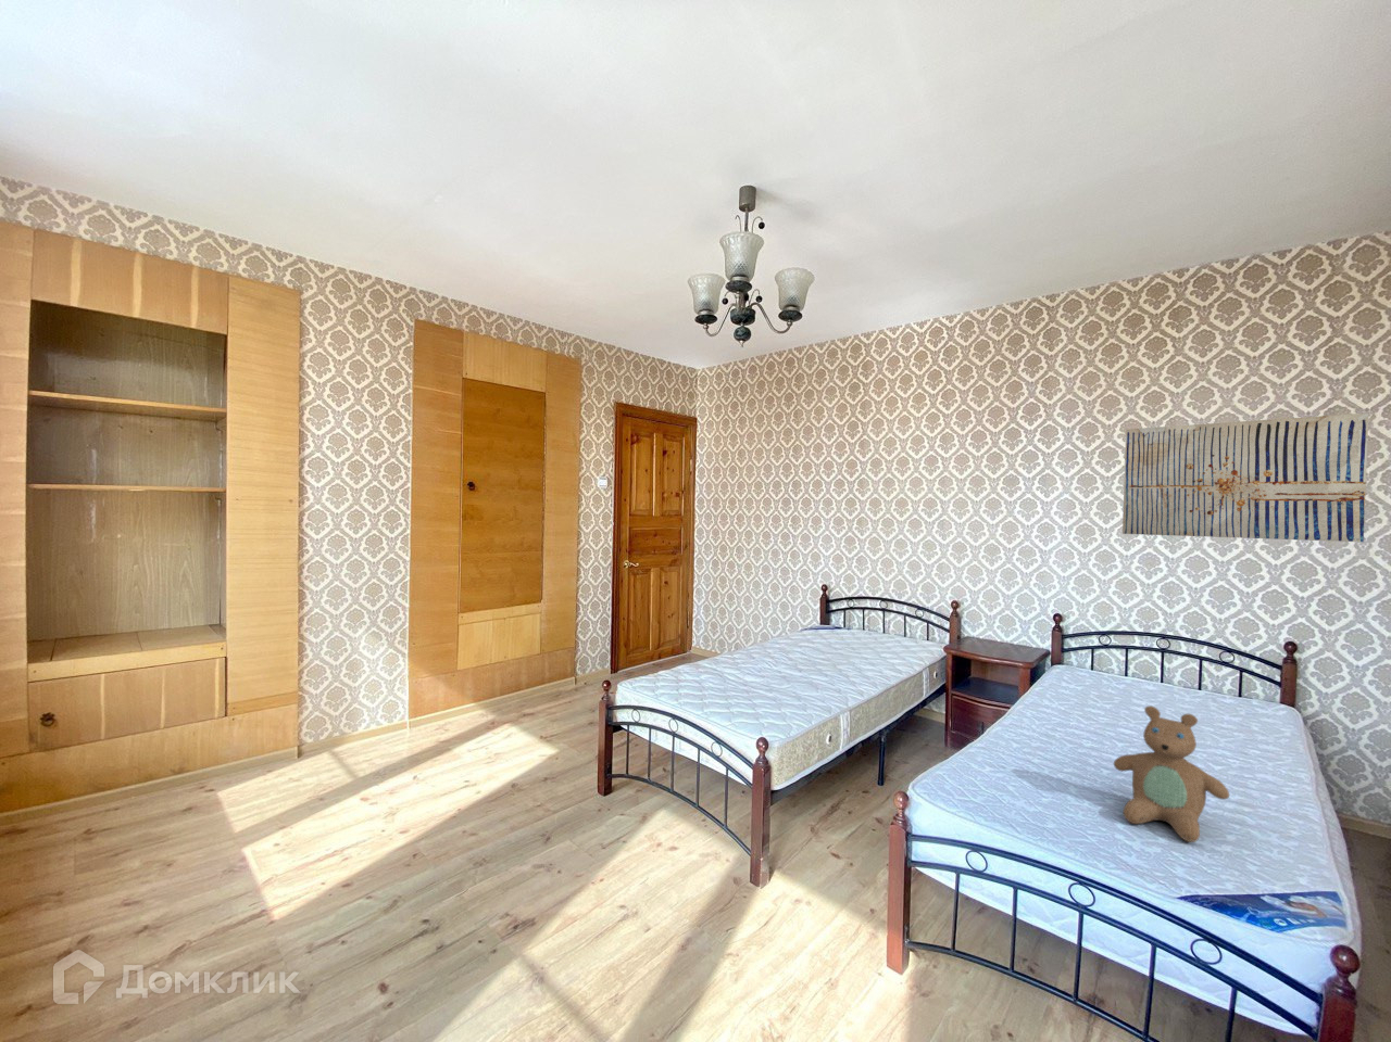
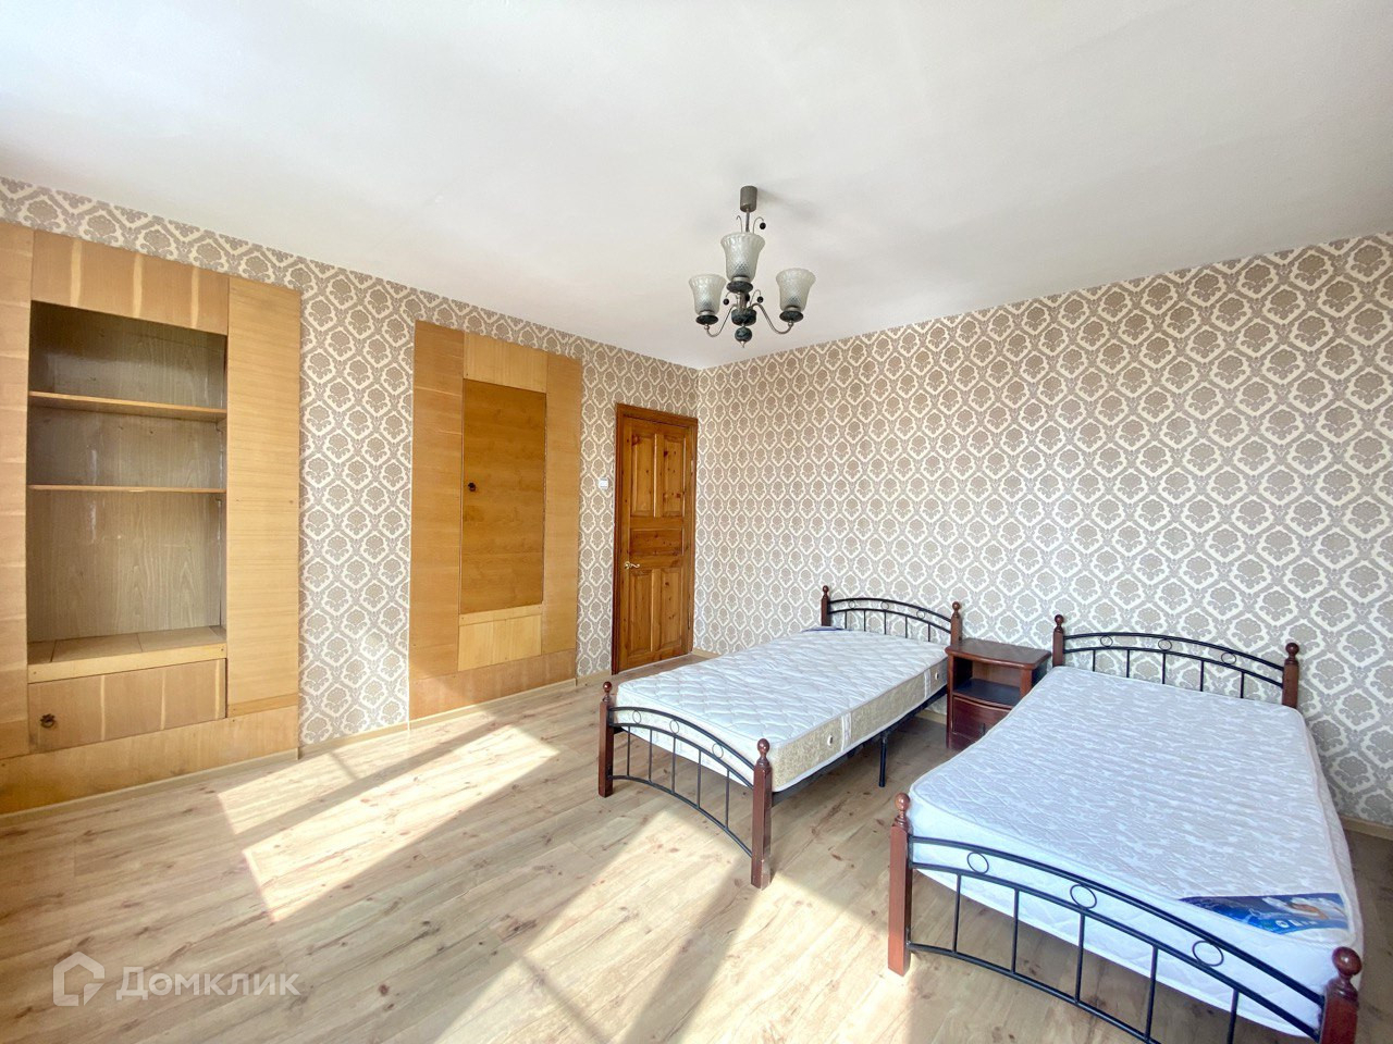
- wall art [1122,412,1369,543]
- teddy bear [1113,705,1230,844]
